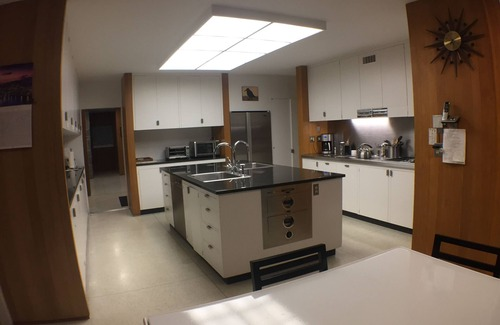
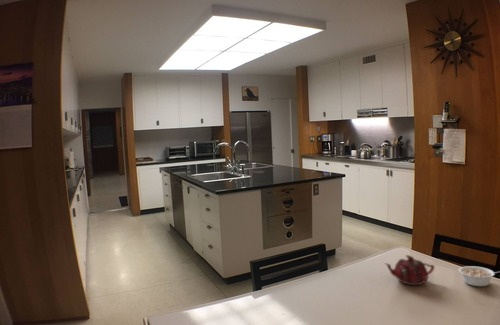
+ legume [458,265,500,287]
+ teapot [383,254,435,286]
